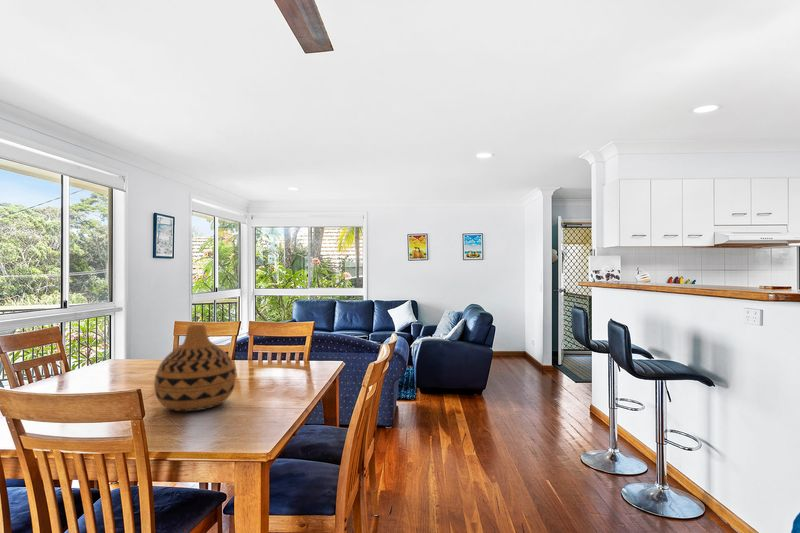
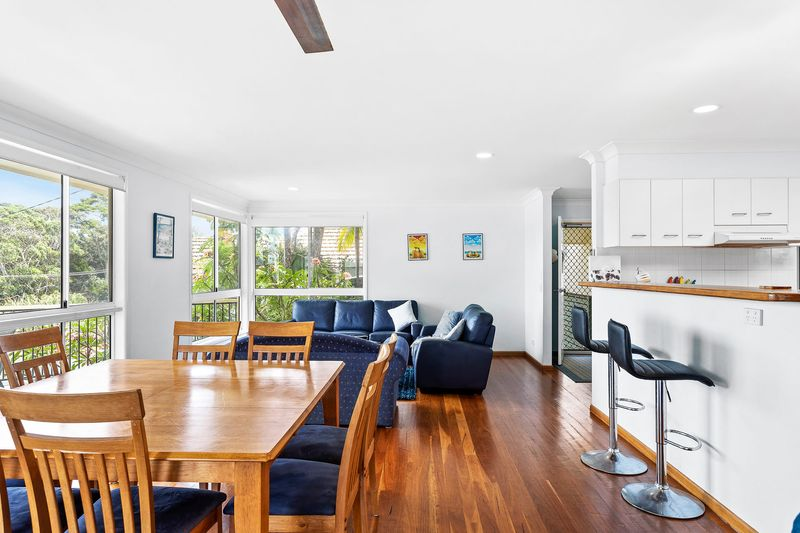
- vase [153,324,237,412]
